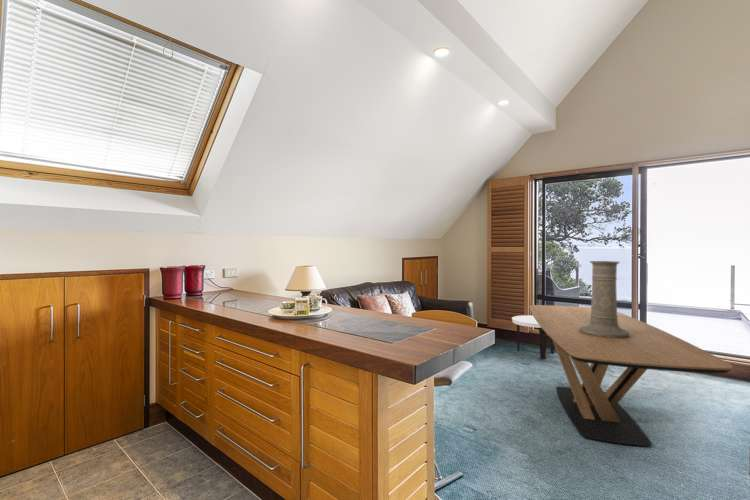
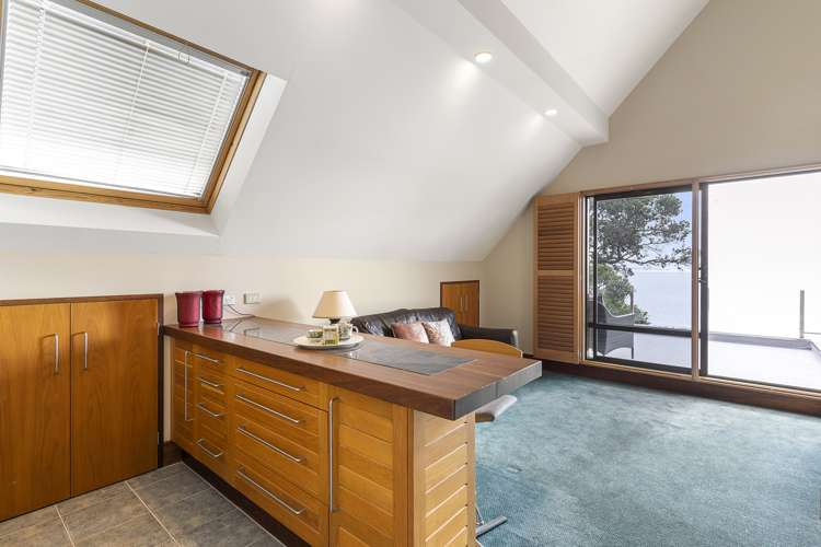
- vase [579,260,630,337]
- side table [511,314,555,360]
- dining table [528,304,734,447]
